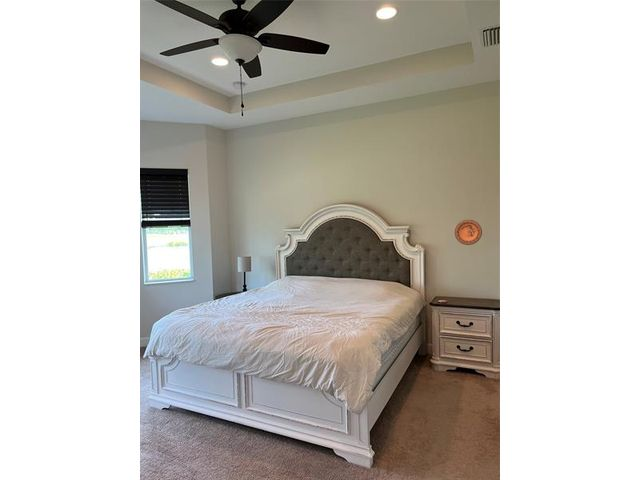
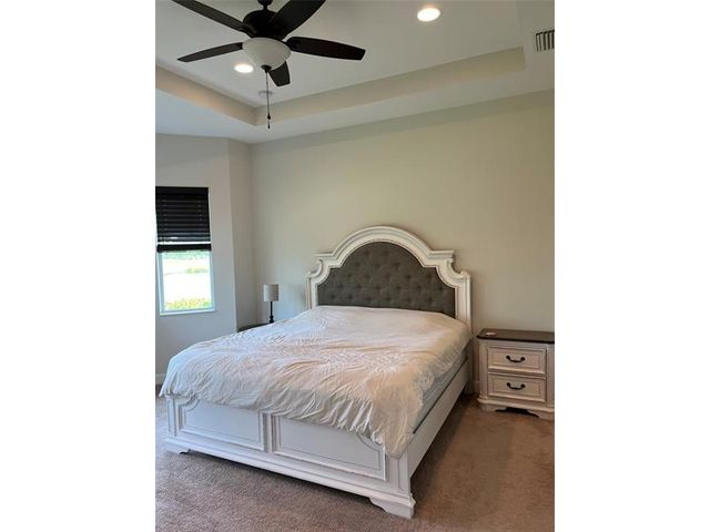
- decorative plate [454,219,483,246]
